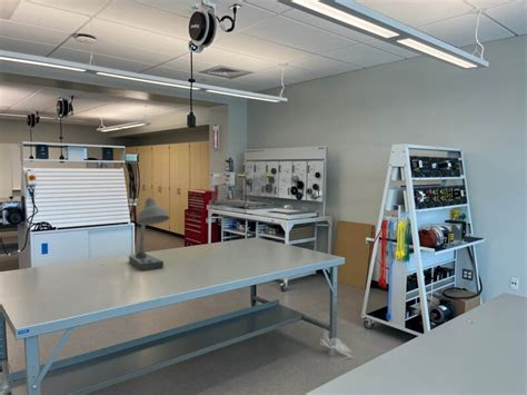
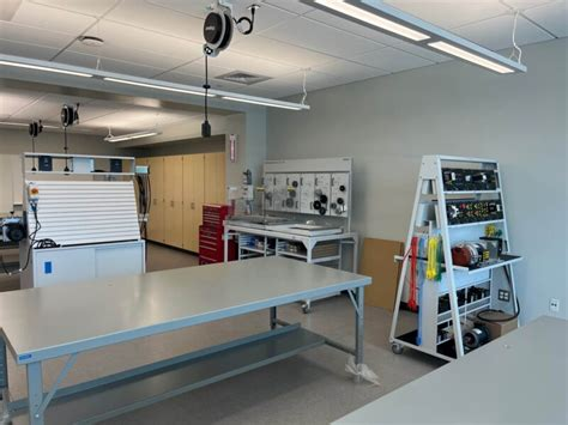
- desk lamp [128,197,171,271]
